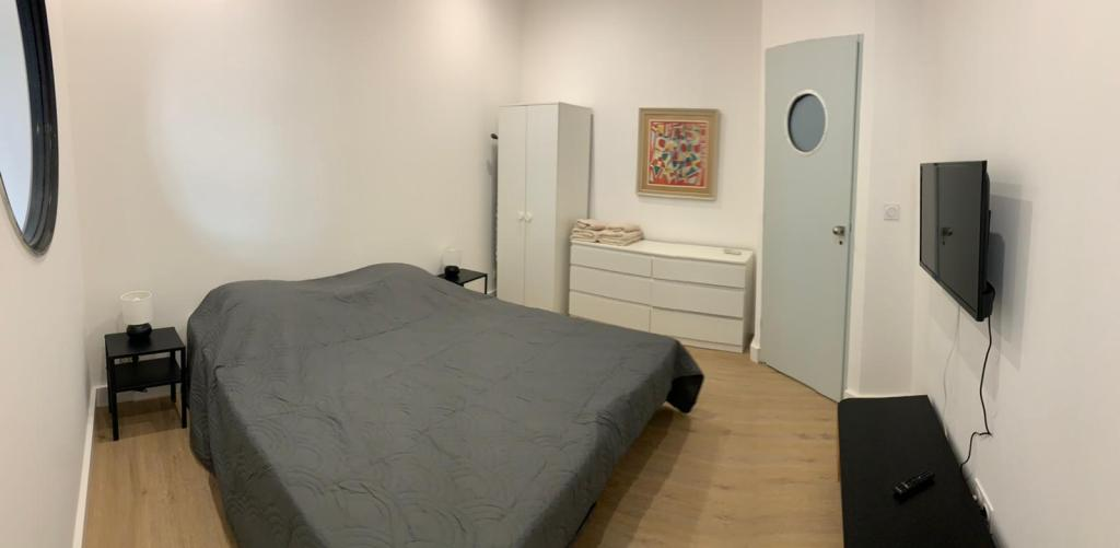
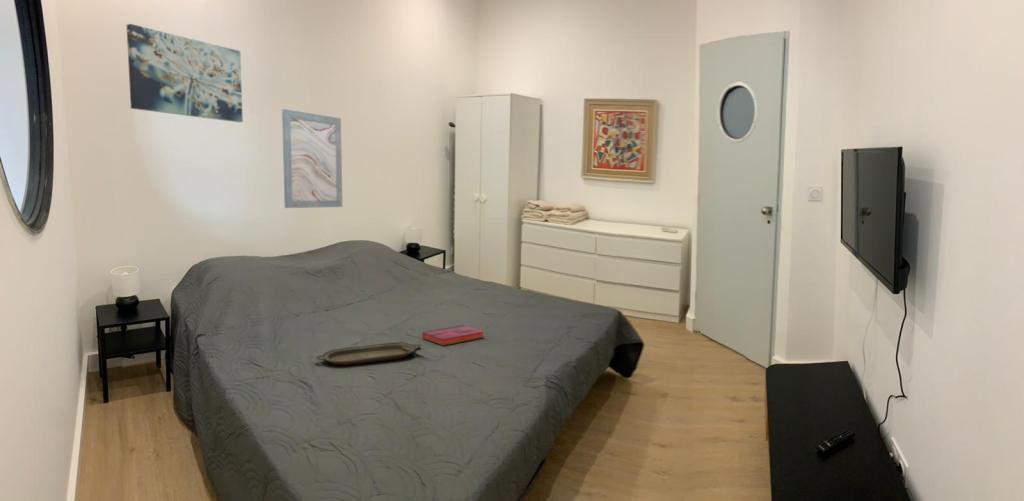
+ hardback book [421,324,485,346]
+ serving tray [315,341,422,366]
+ wall art [281,108,343,209]
+ wall art [126,23,244,123]
